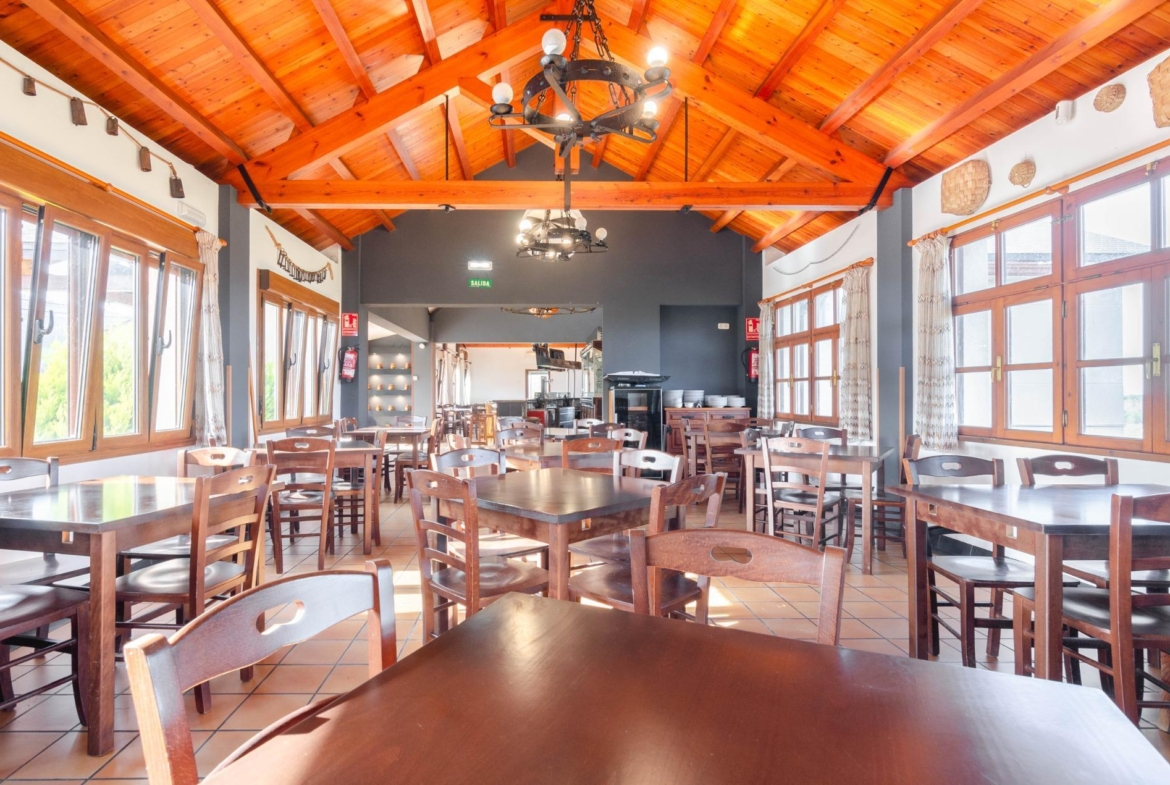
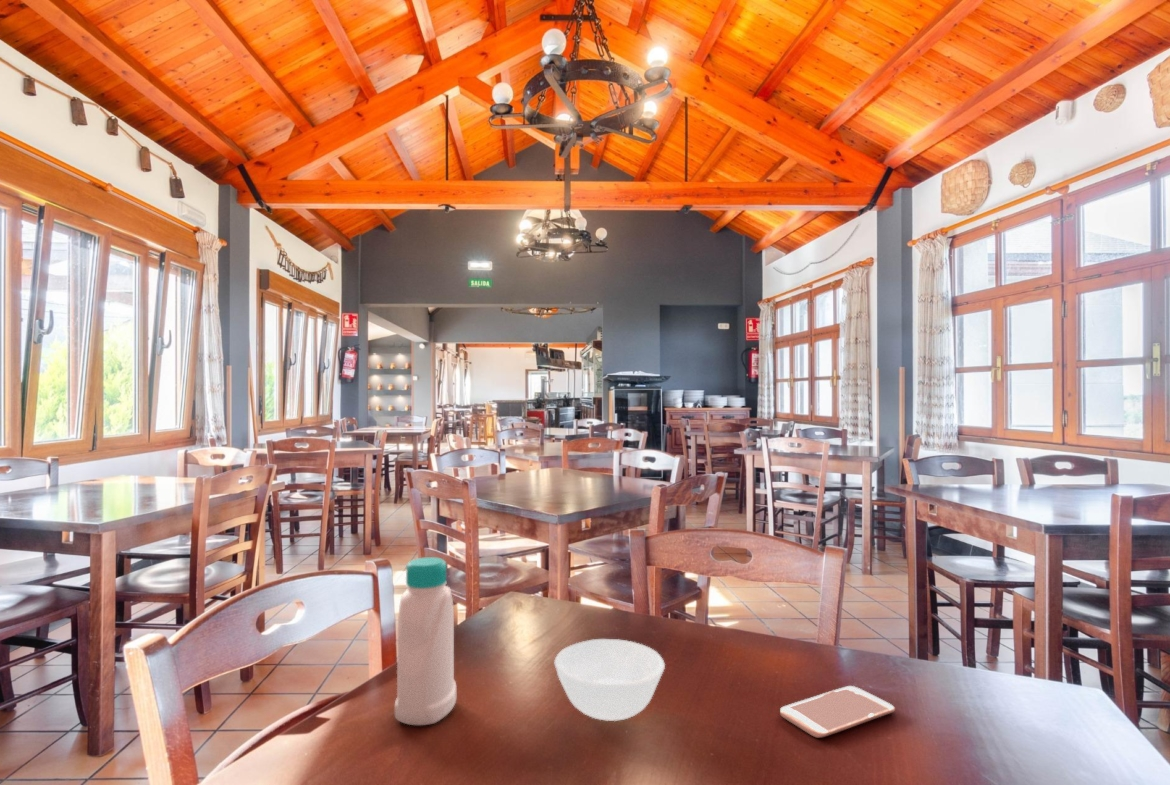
+ smartphone [779,685,896,738]
+ bowl [553,638,666,722]
+ bottle [394,556,457,726]
